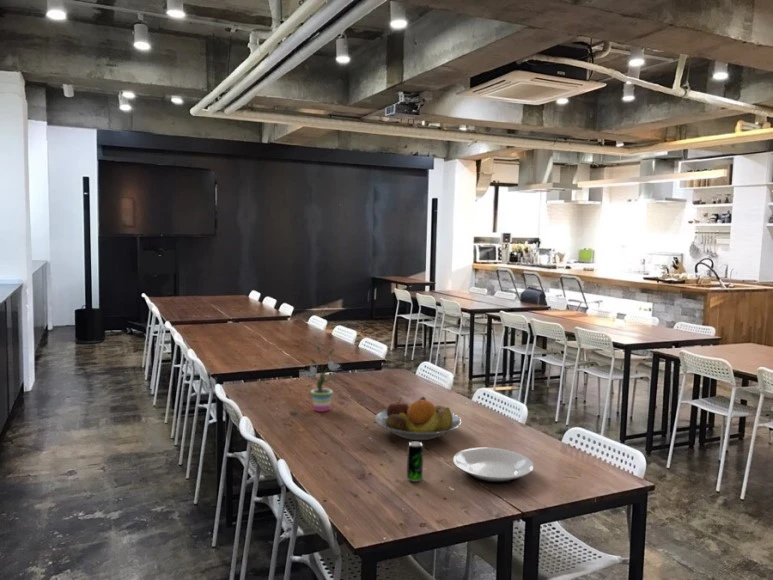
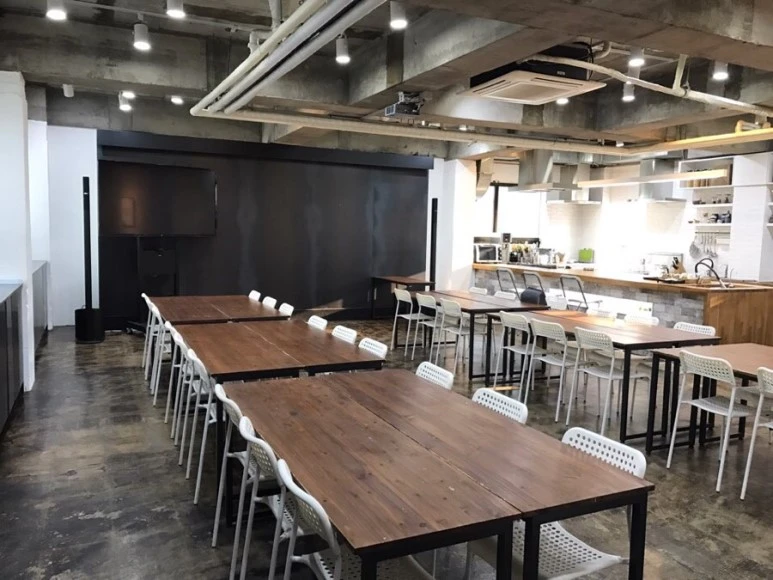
- potted plant [302,346,343,413]
- fruit bowl [374,396,462,441]
- plate [452,447,534,484]
- beverage can [406,440,424,483]
